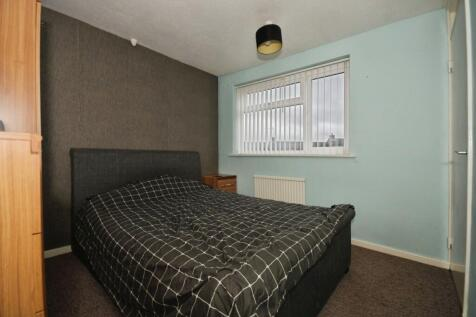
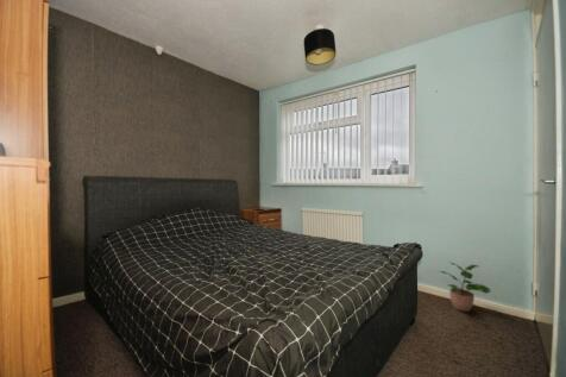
+ potted plant [440,262,492,313]
